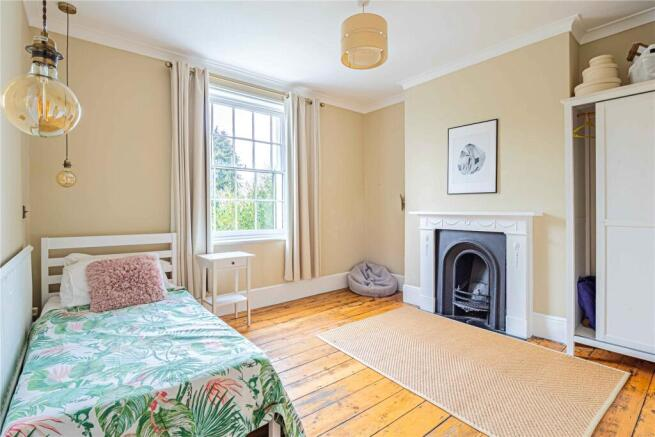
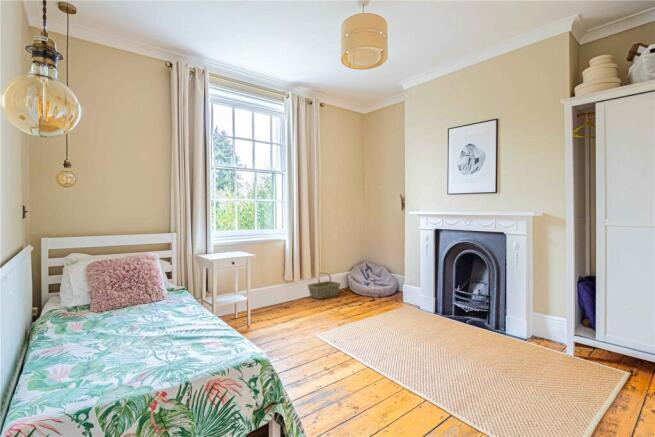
+ basket [306,272,342,300]
